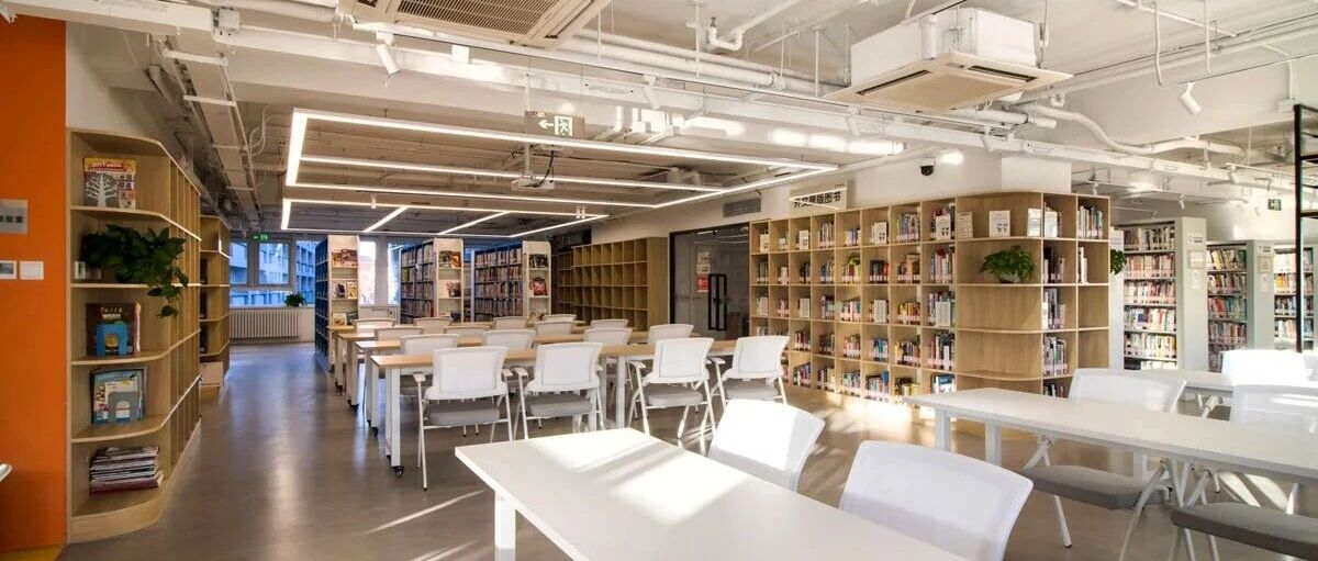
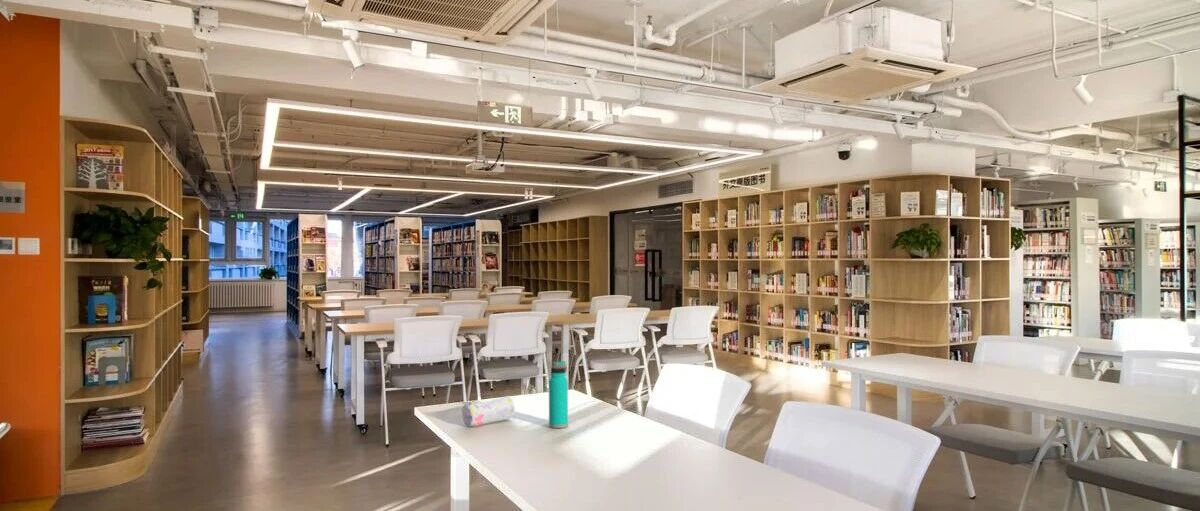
+ water bottle [548,361,569,429]
+ pencil case [461,395,516,427]
